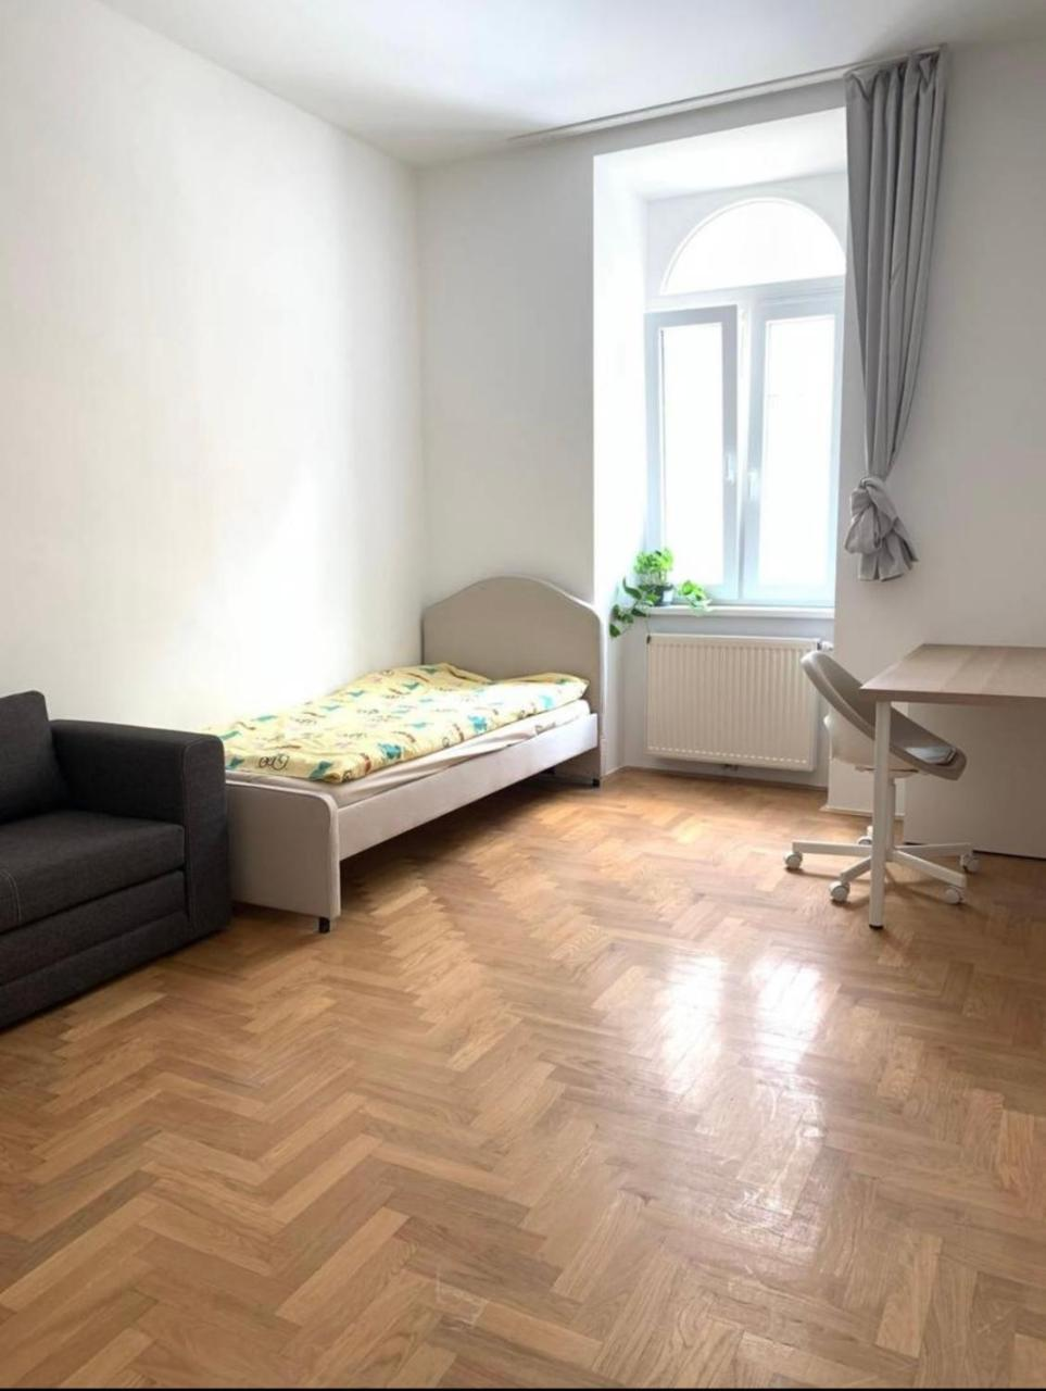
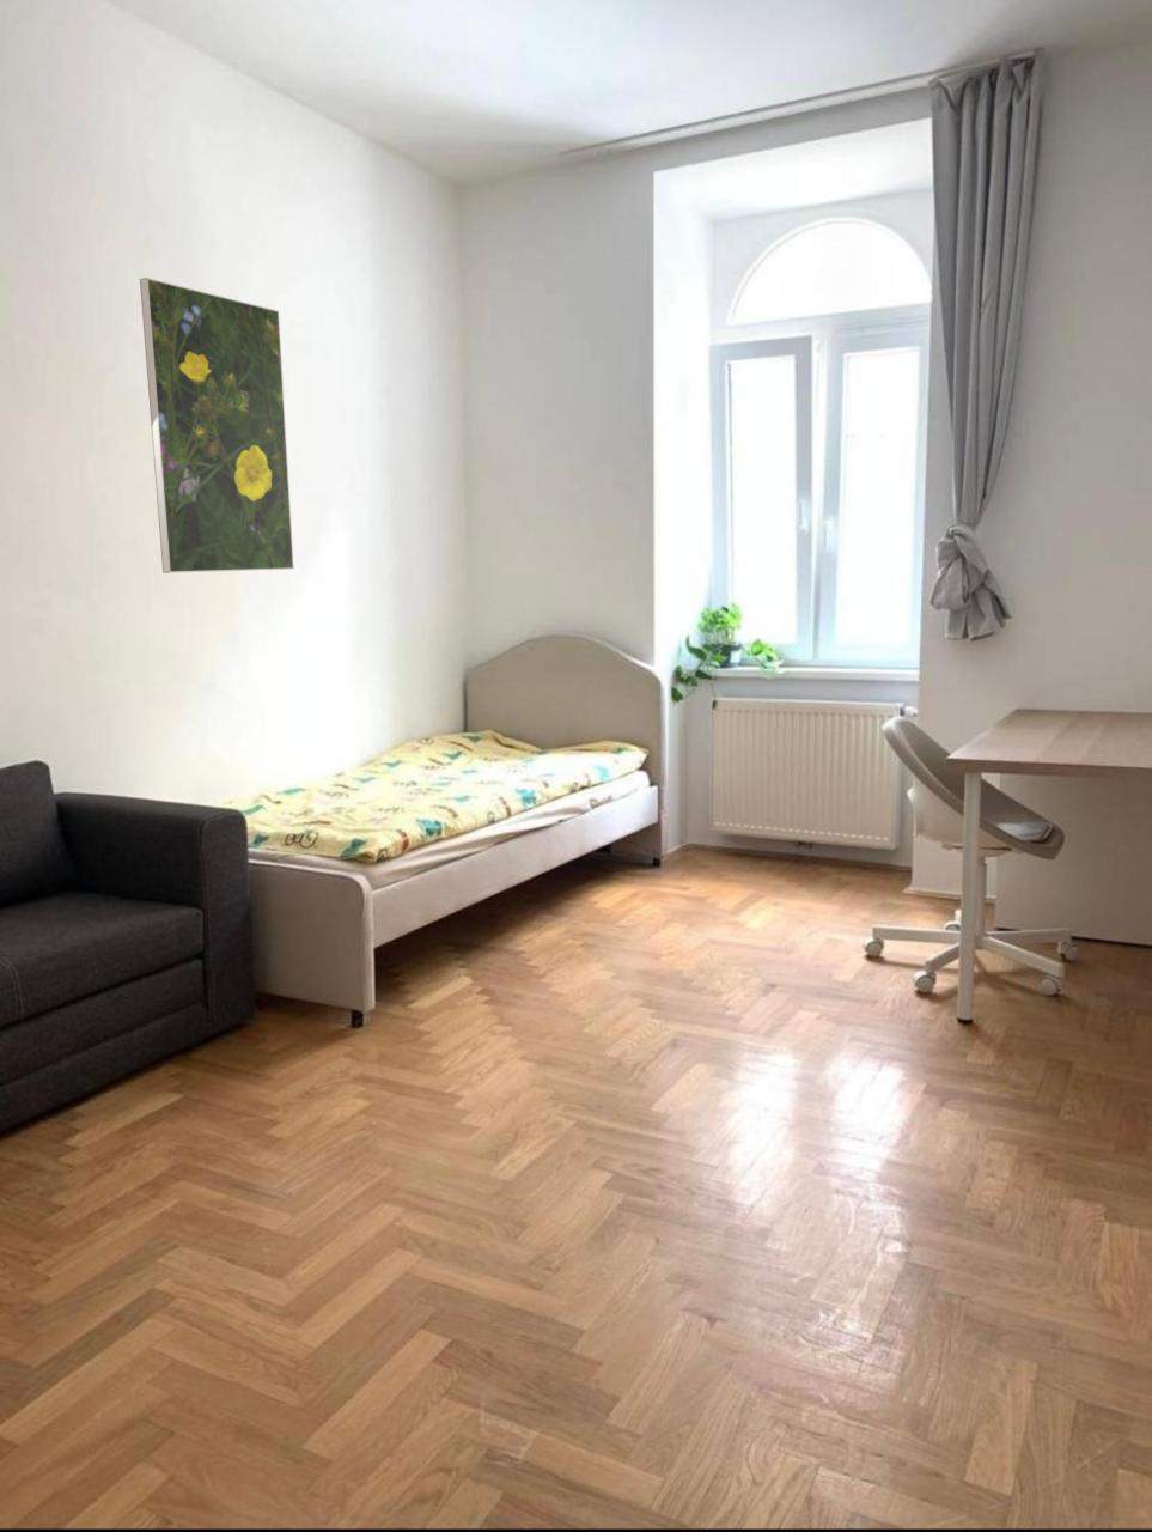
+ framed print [139,276,295,575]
